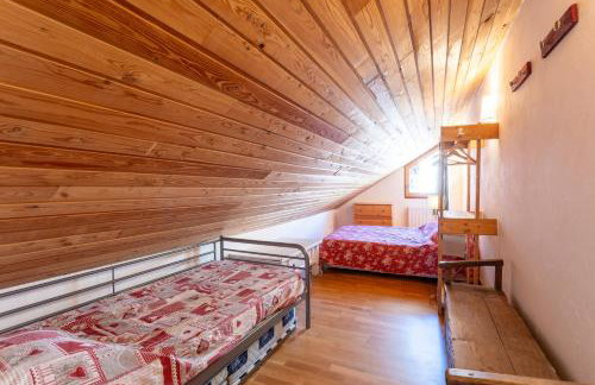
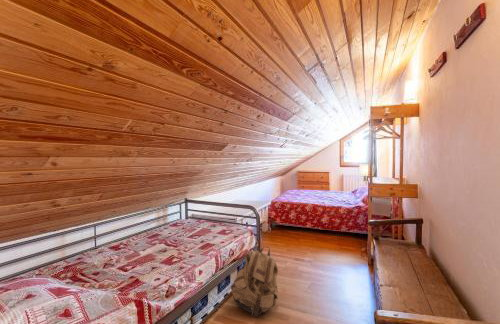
+ backpack [230,246,279,318]
